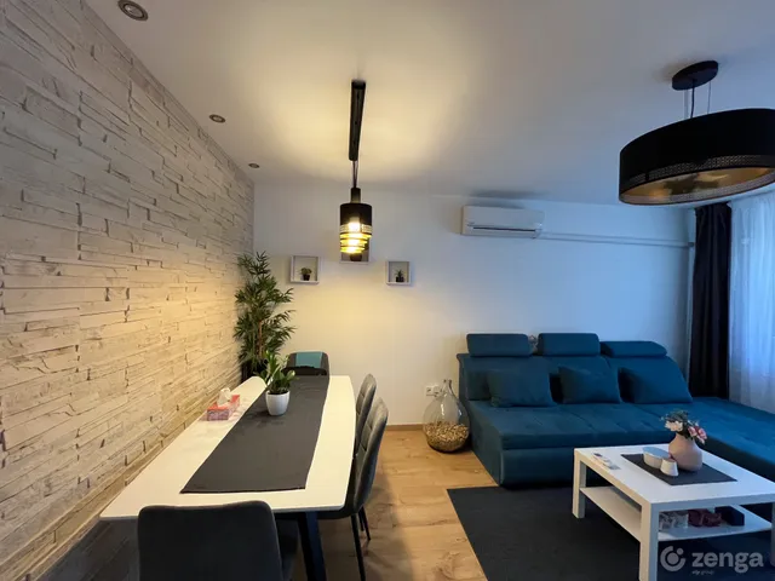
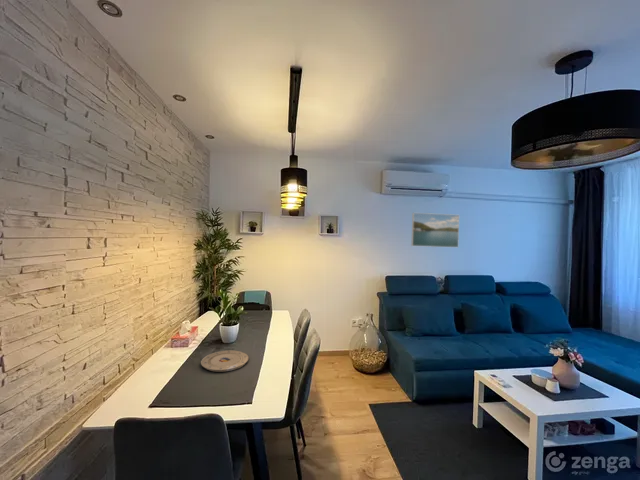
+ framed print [410,212,460,248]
+ plate [200,349,250,373]
